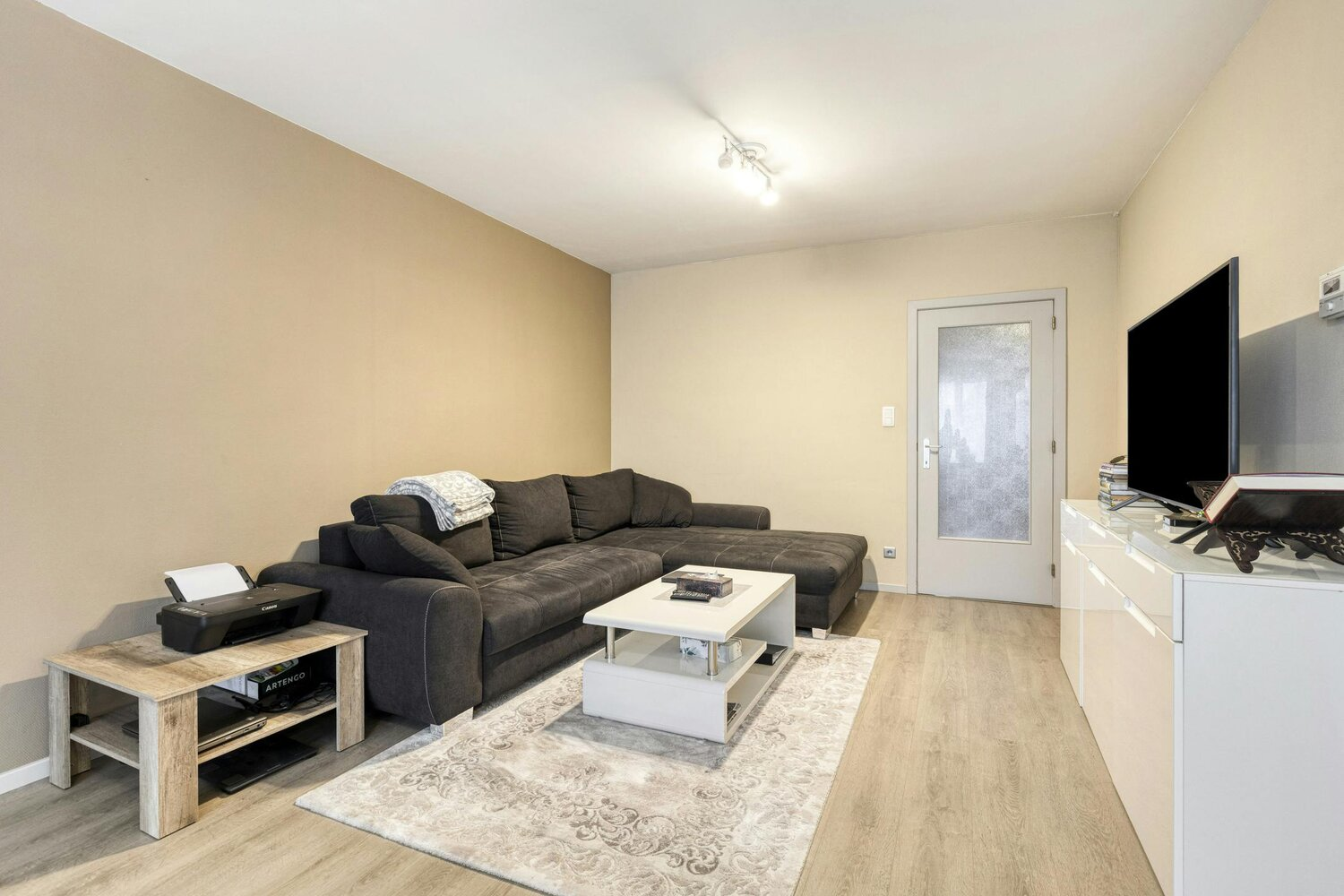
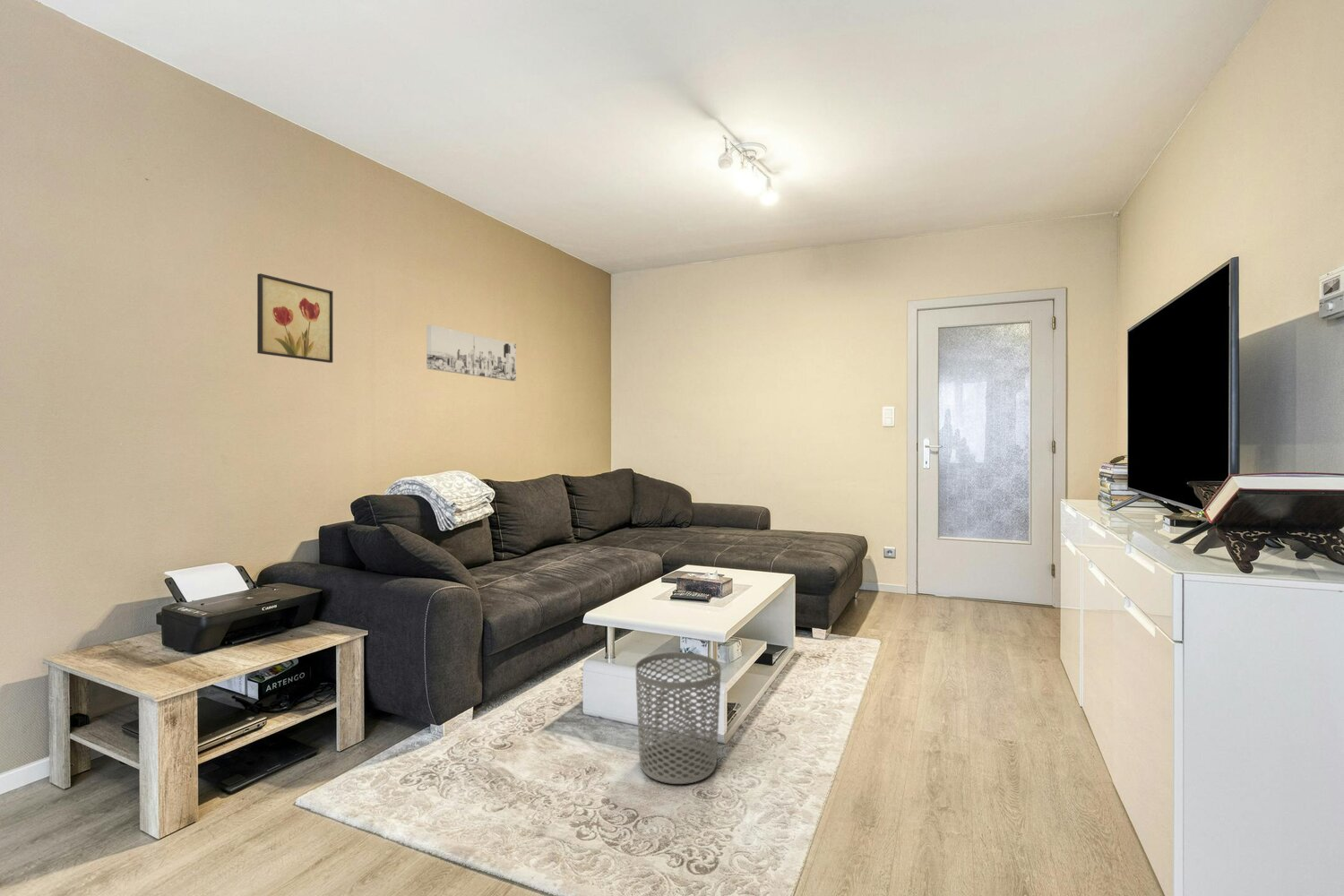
+ wall art [426,323,517,382]
+ waste bin [635,651,722,785]
+ wall art [256,272,334,364]
